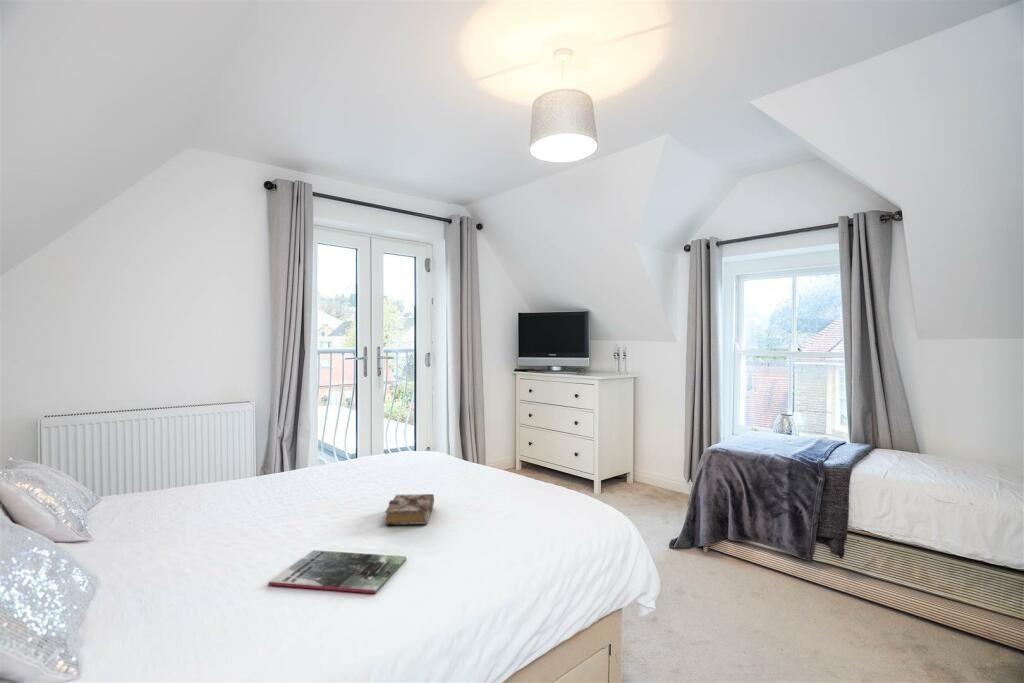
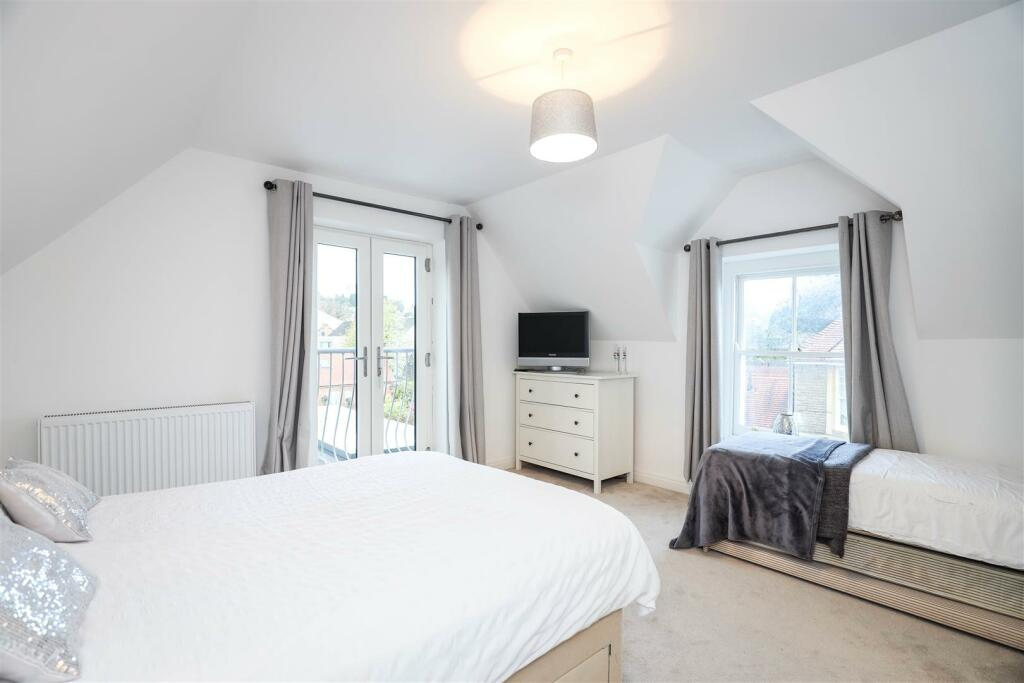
- book [384,493,435,526]
- magazine [267,549,408,594]
